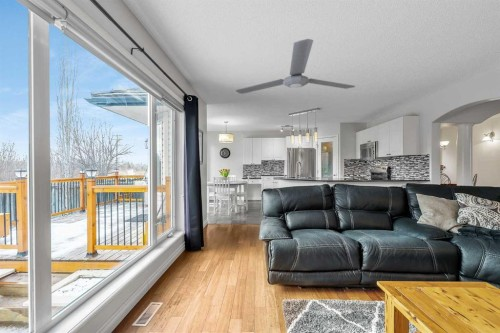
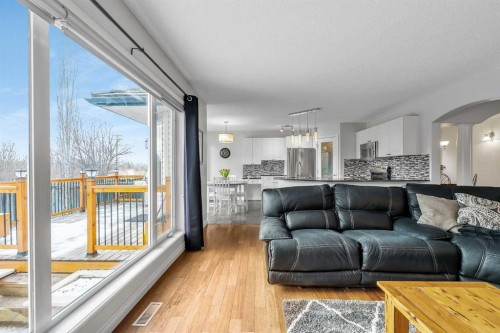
- ceiling fan [235,38,356,95]
